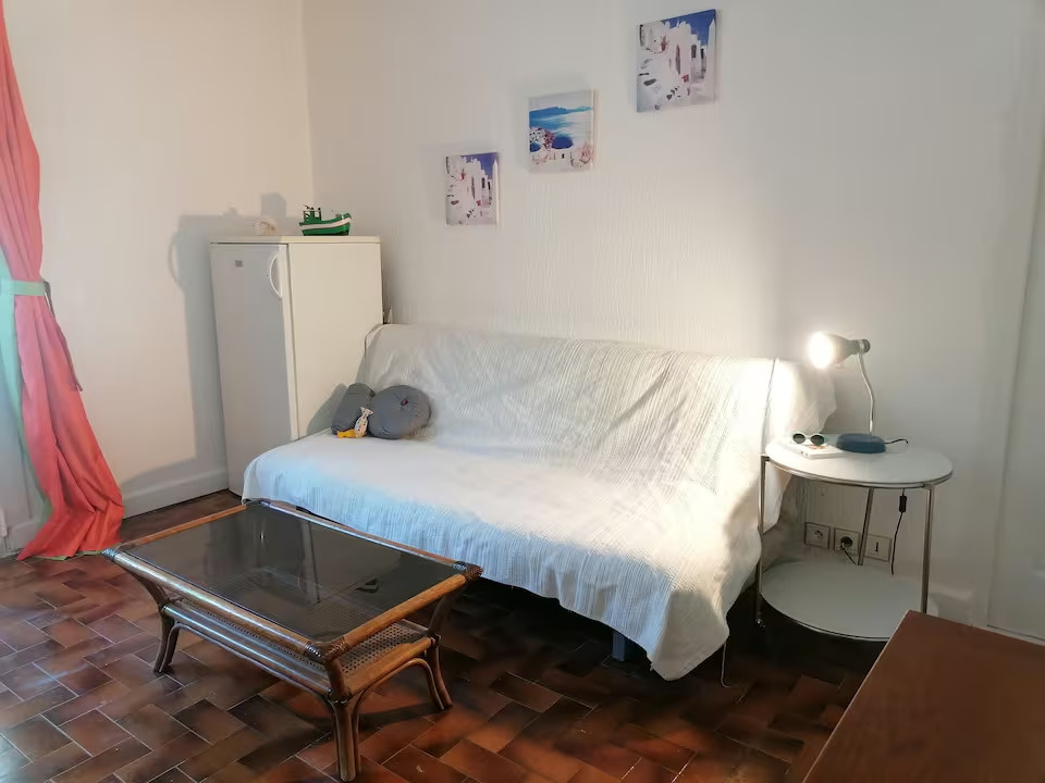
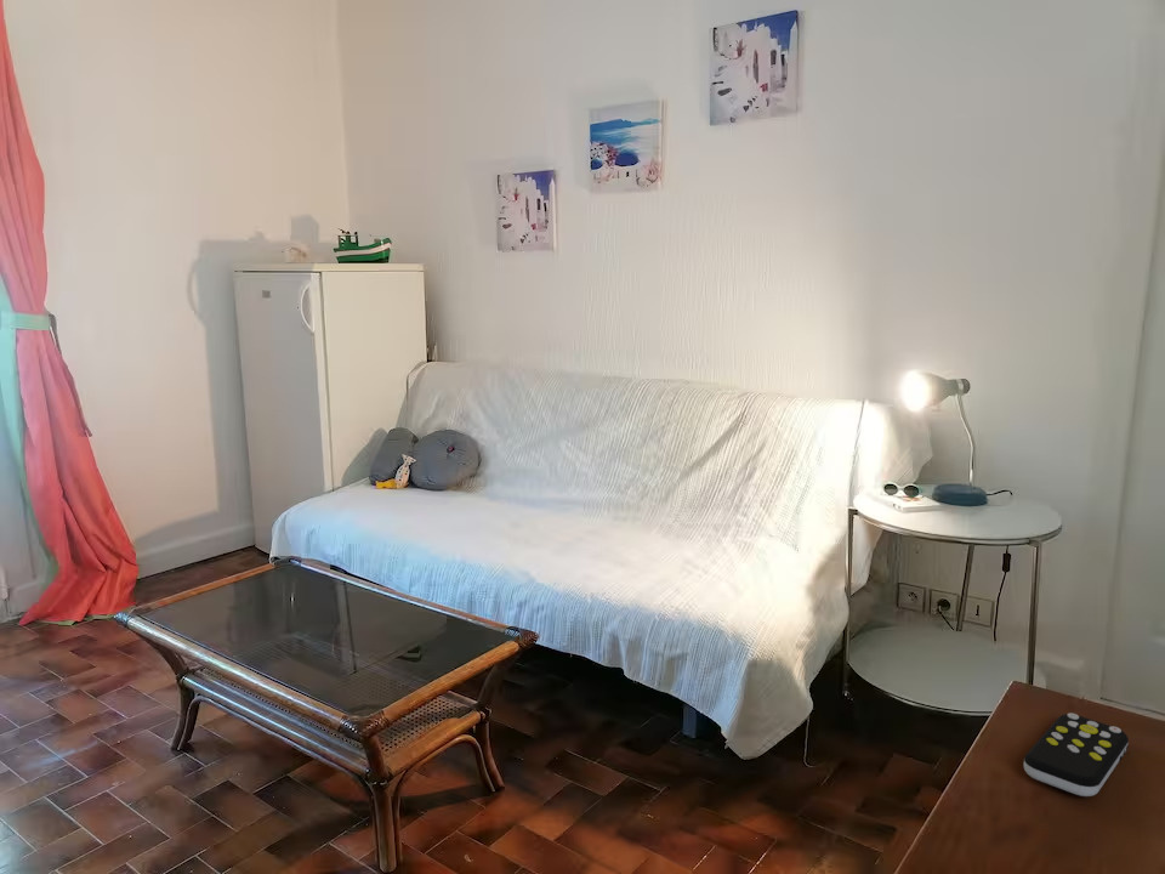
+ remote control [1023,713,1130,798]
